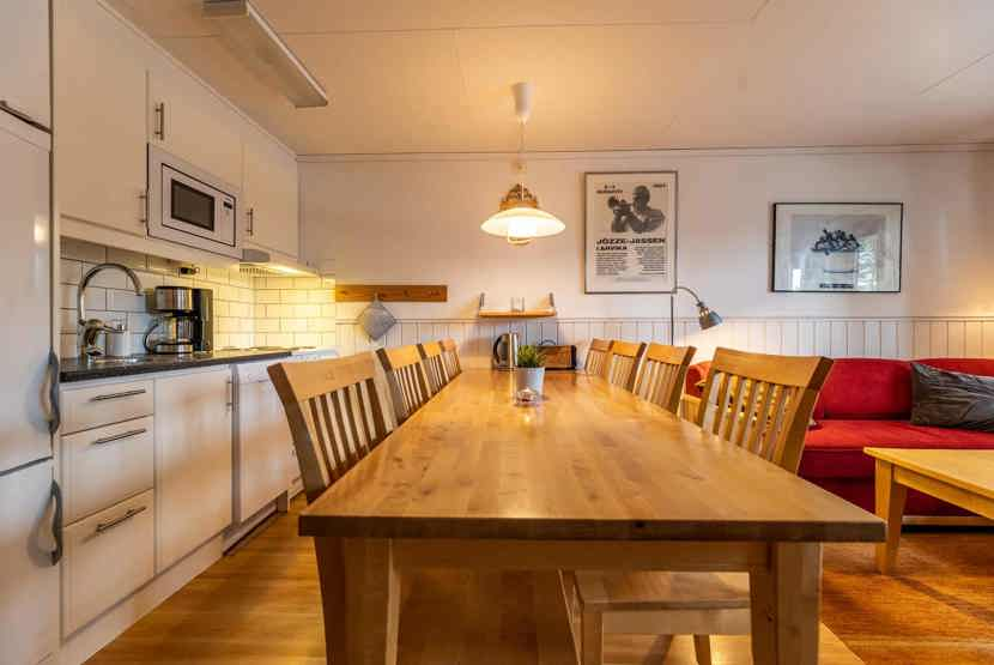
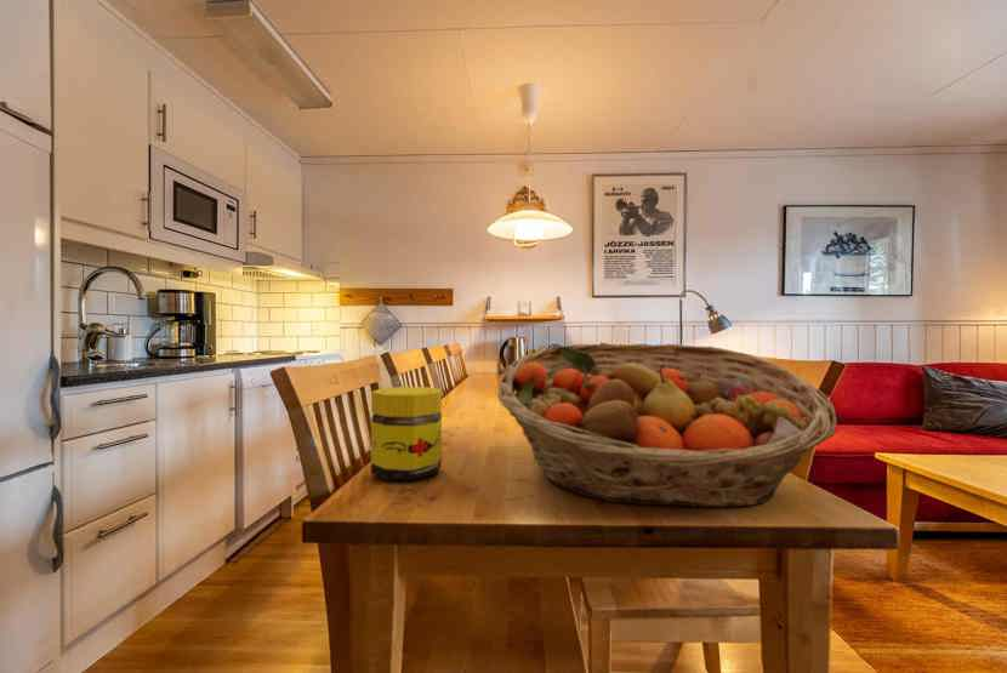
+ fruit basket [496,343,838,509]
+ jar [370,386,443,480]
